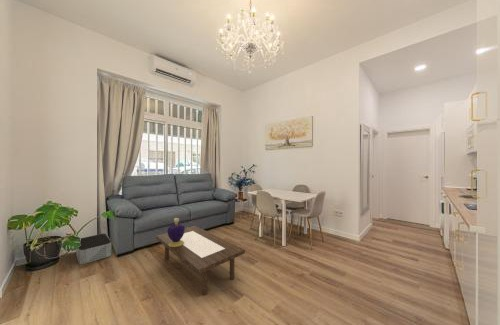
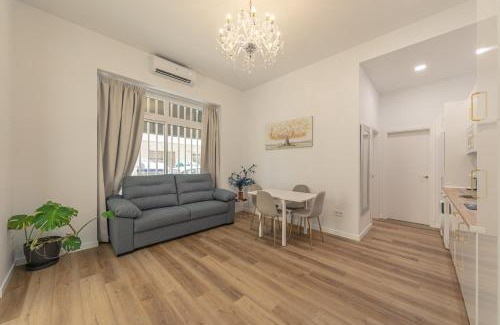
- decorative container [167,217,186,247]
- coffee table [155,225,246,296]
- storage bin [75,233,112,265]
